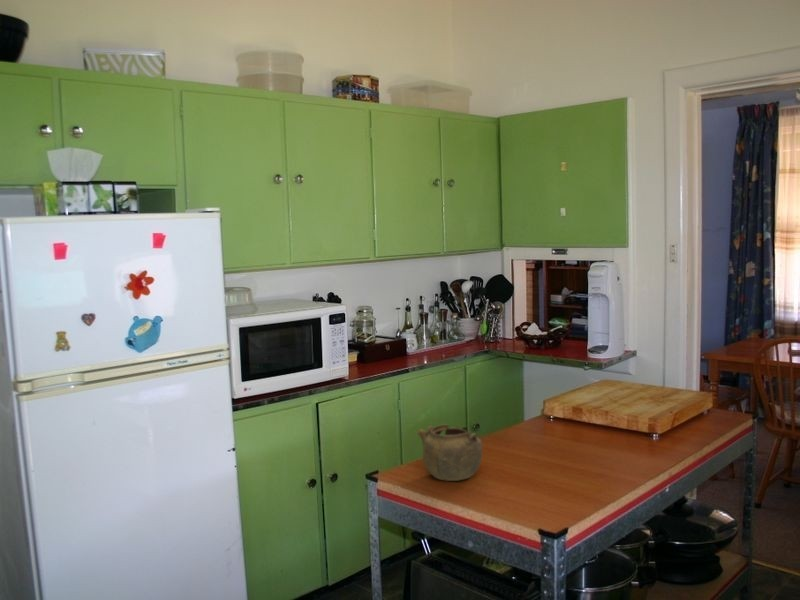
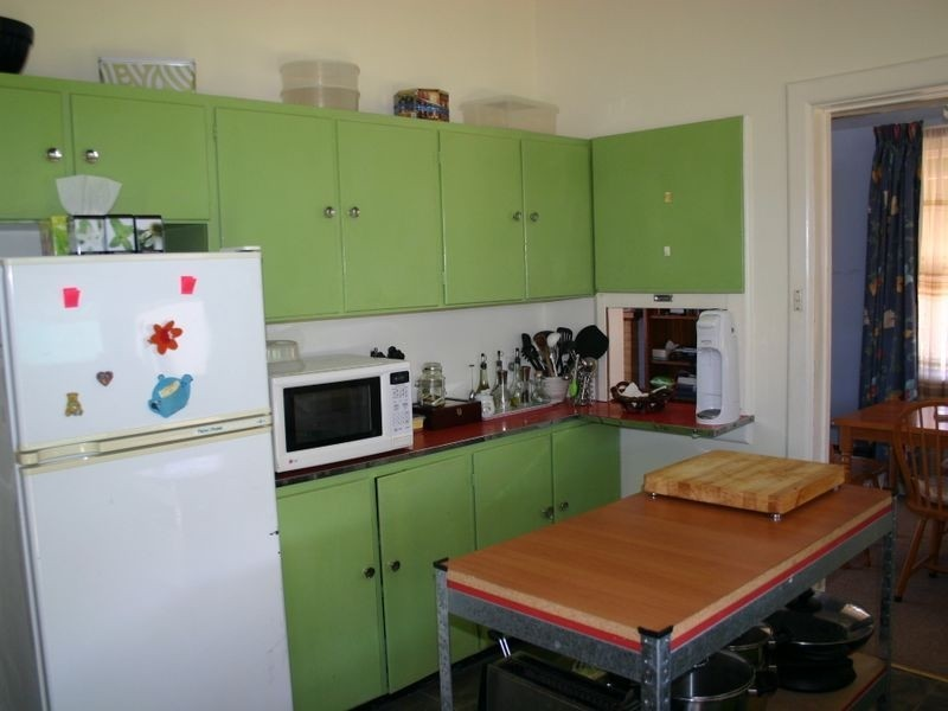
- teapot [416,424,483,482]
